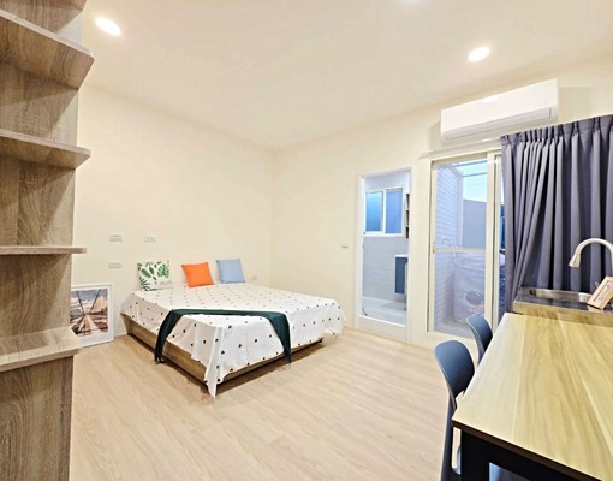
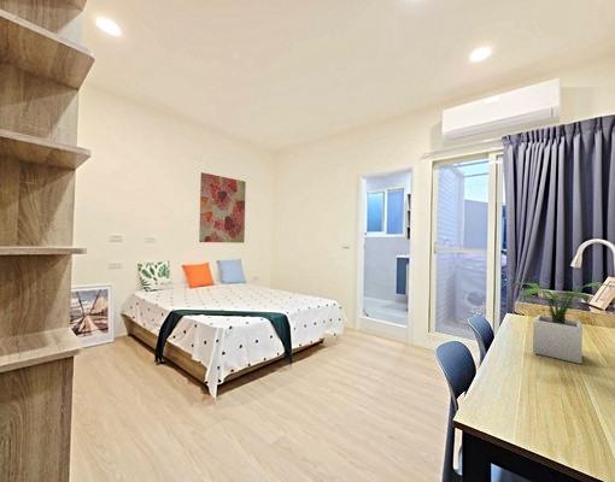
+ potted plant [512,281,615,365]
+ wall art [198,171,247,245]
